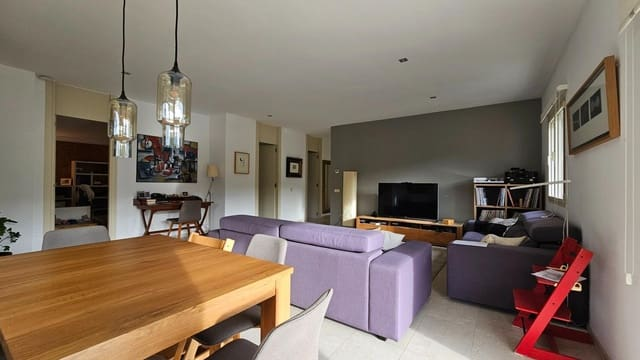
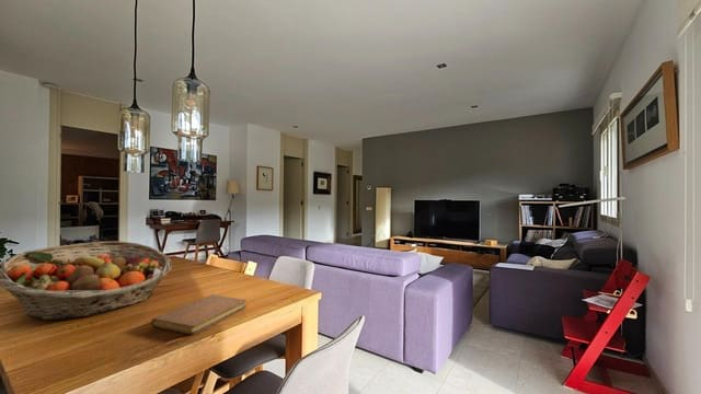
+ notebook [150,293,248,336]
+ fruit basket [0,240,173,322]
